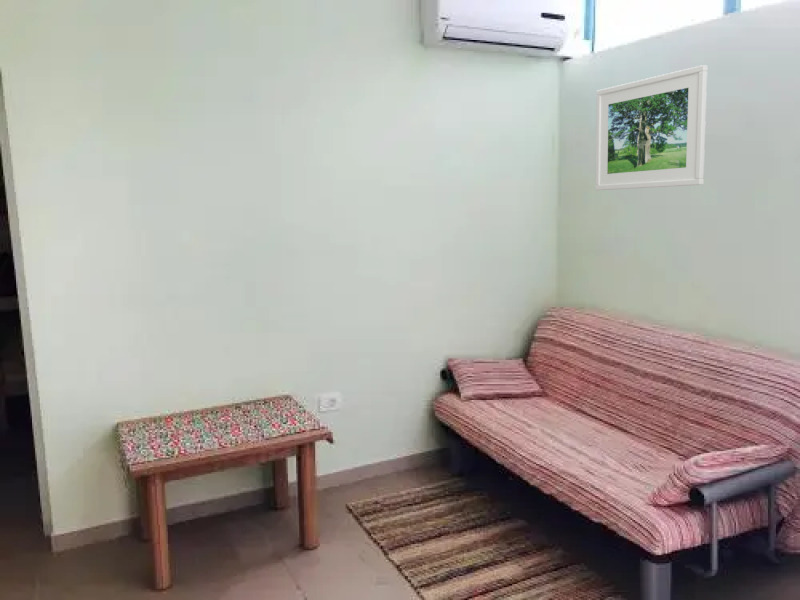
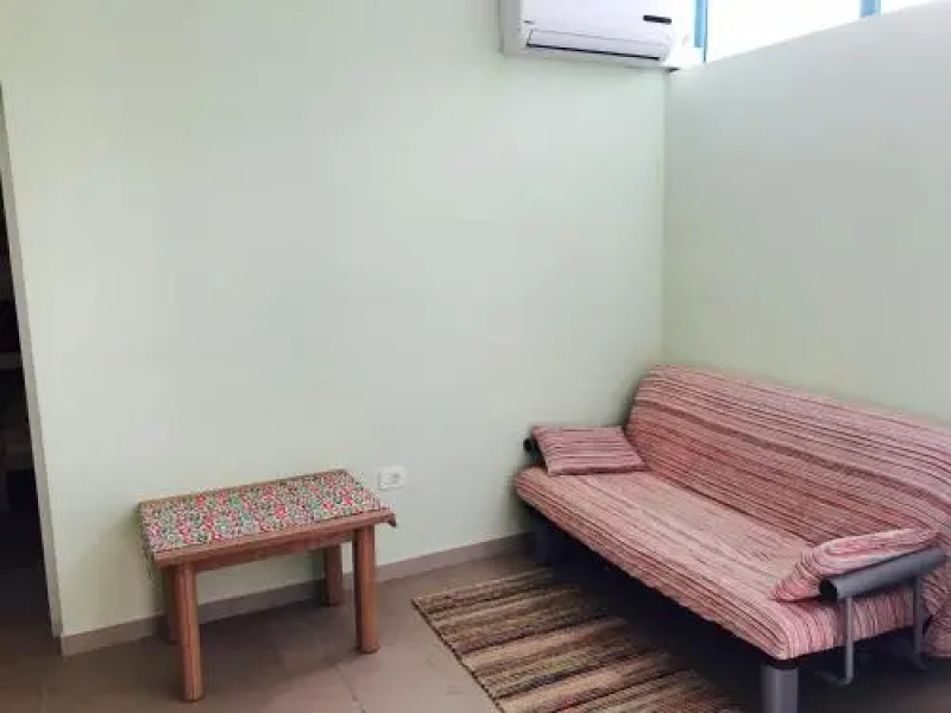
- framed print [594,64,708,191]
